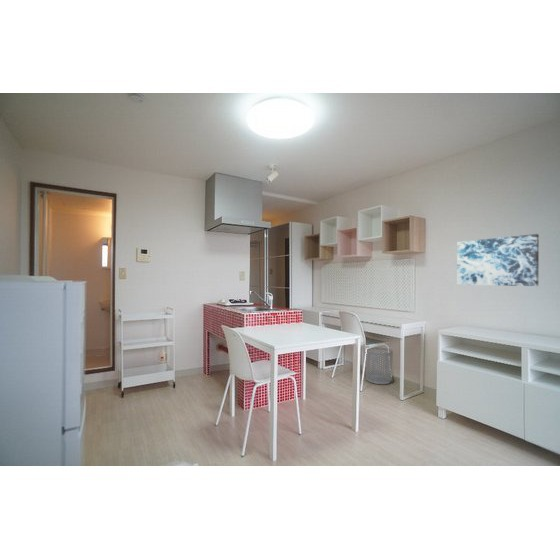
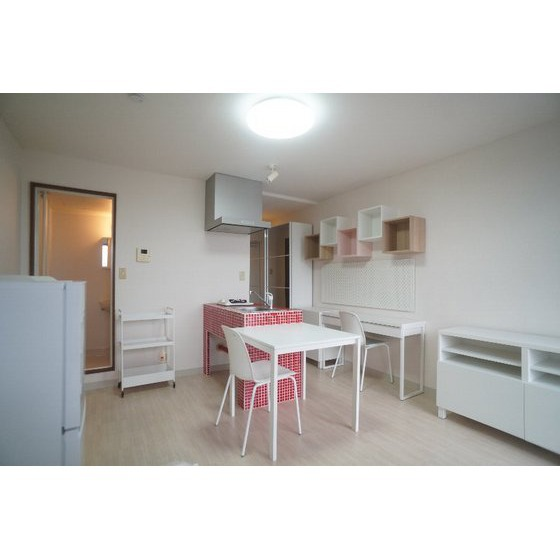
- wall art [456,233,540,287]
- waste bin [365,346,394,385]
